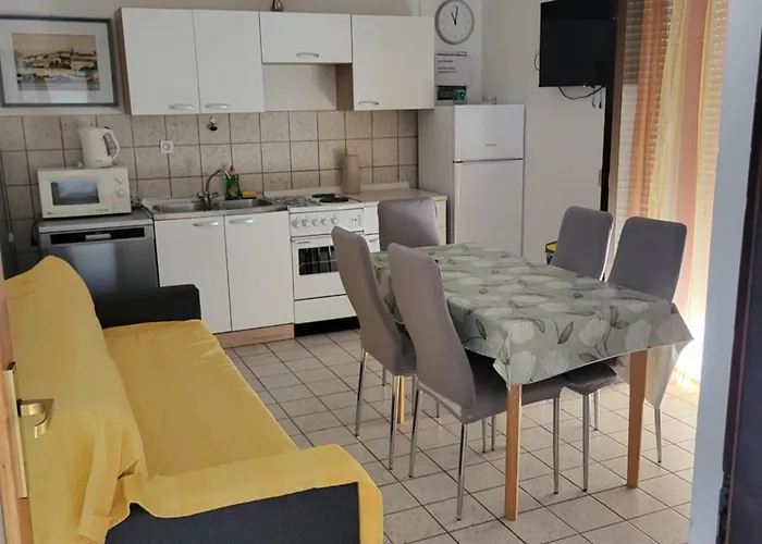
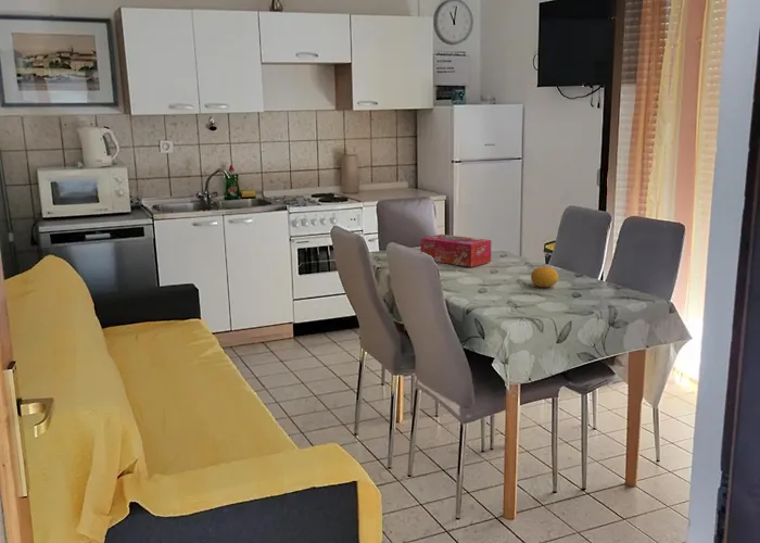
+ tissue box [420,233,492,268]
+ fruit [530,265,559,288]
